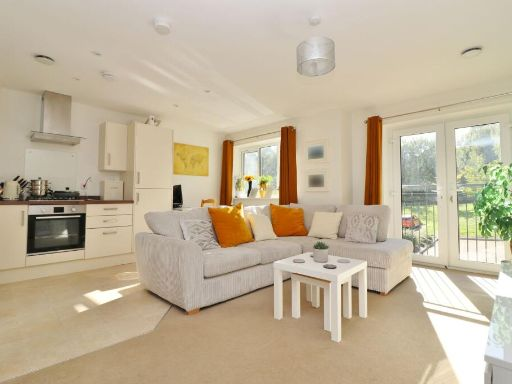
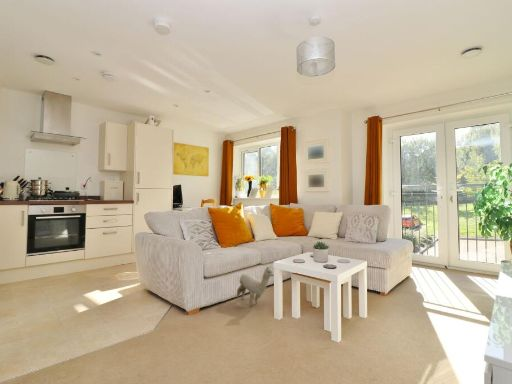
+ plush toy [236,265,275,307]
